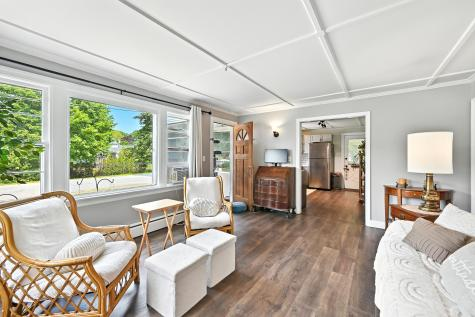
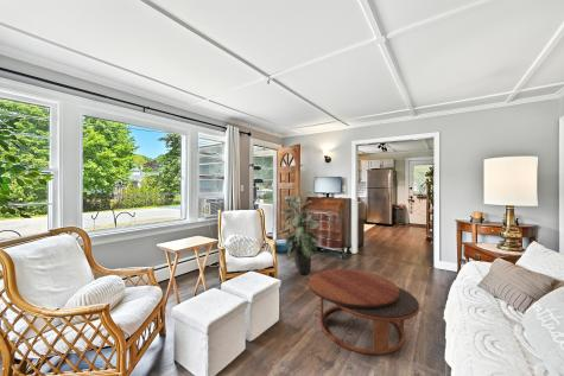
+ indoor plant [277,191,322,276]
+ coffee table [308,268,420,356]
